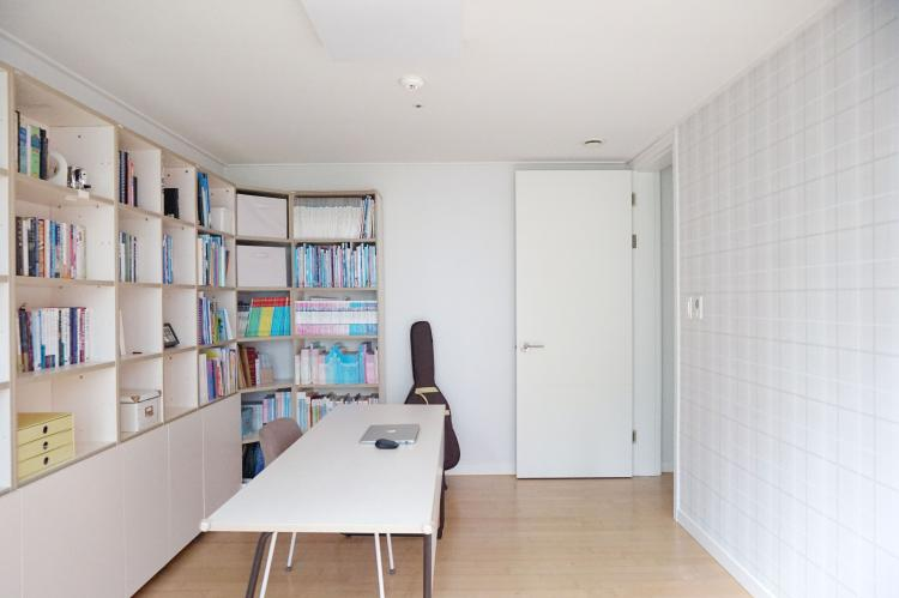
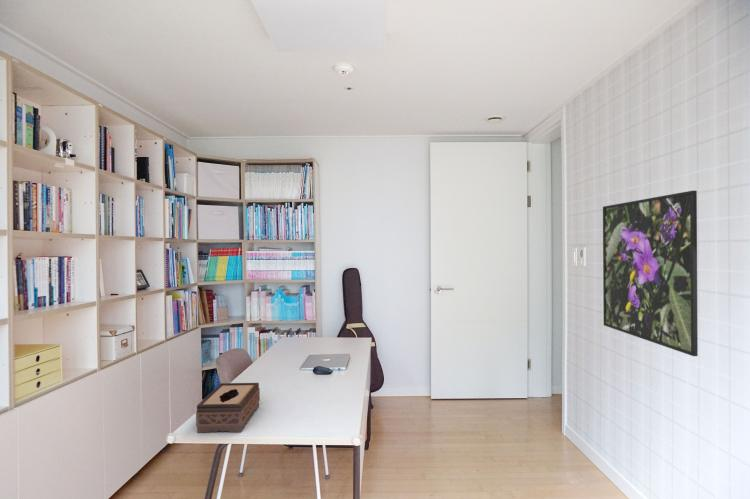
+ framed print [602,190,699,357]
+ tissue box [195,382,261,434]
